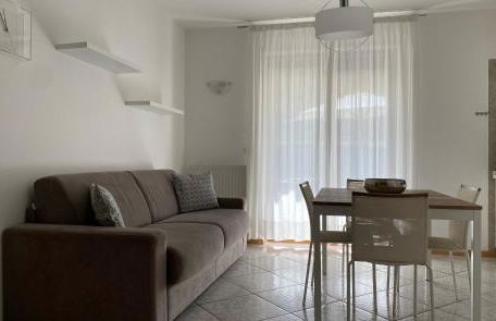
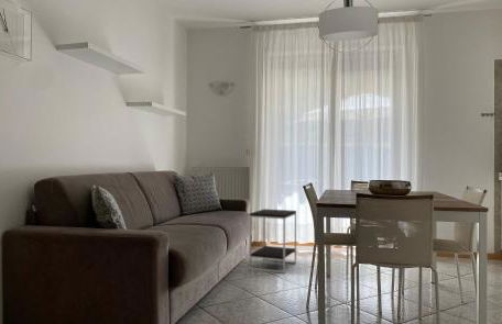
+ side table [249,208,297,275]
